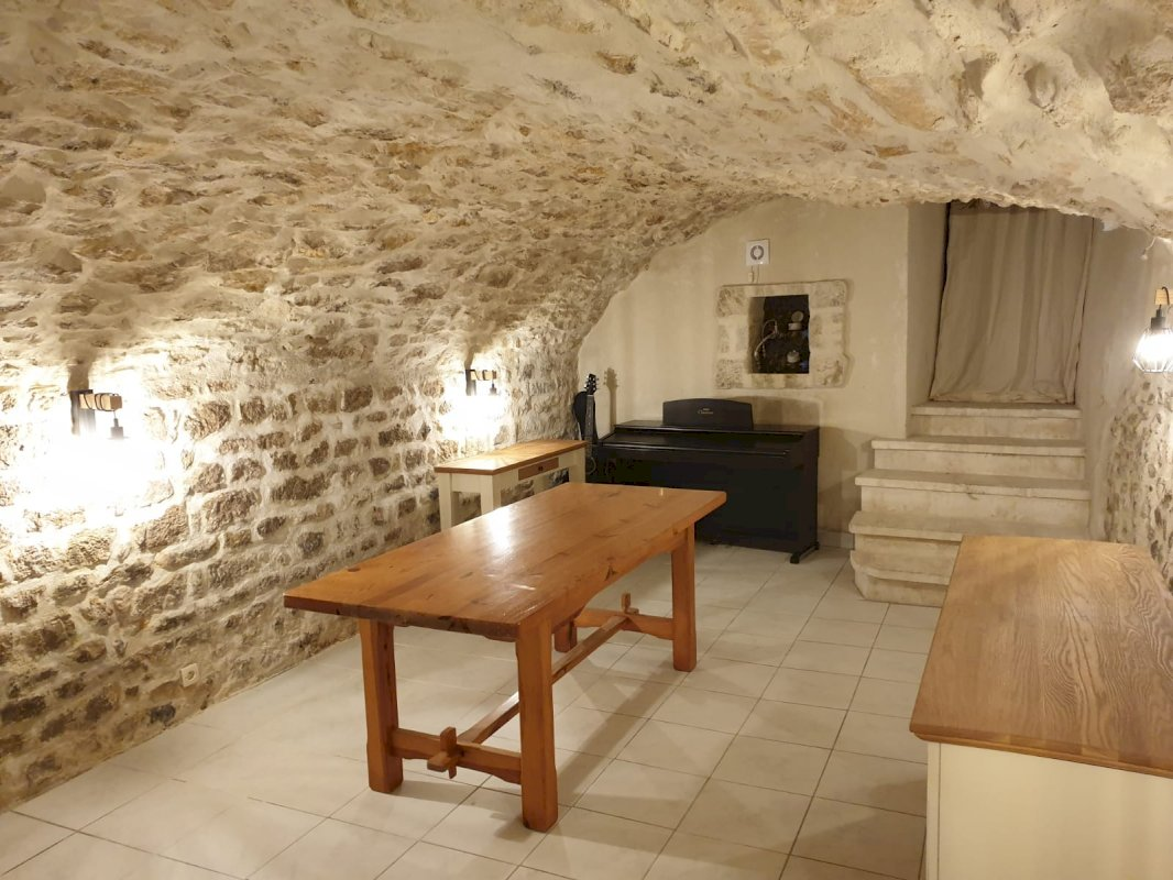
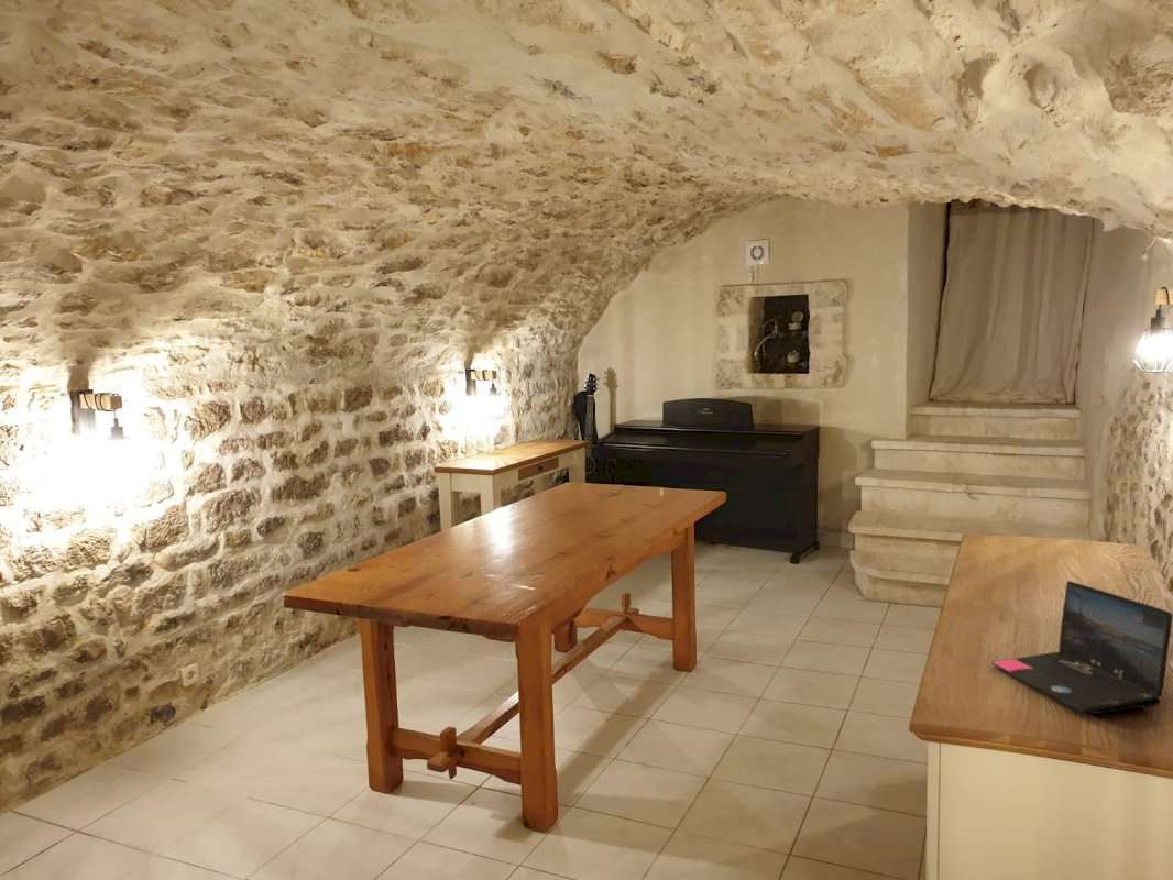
+ laptop [990,580,1173,715]
